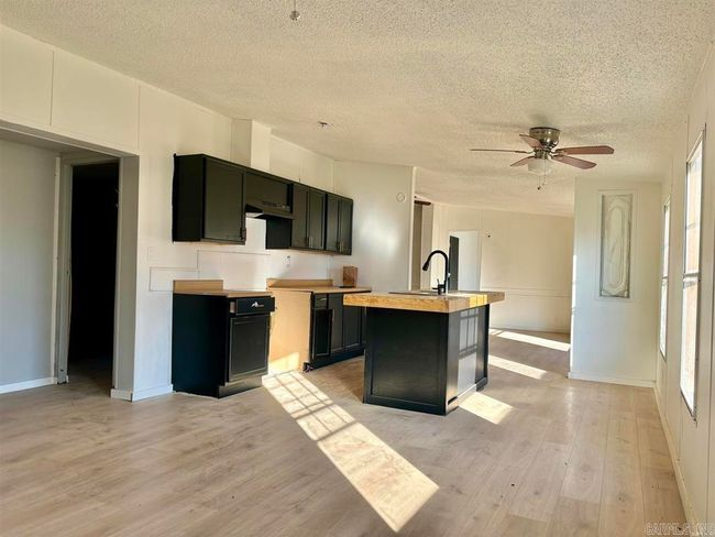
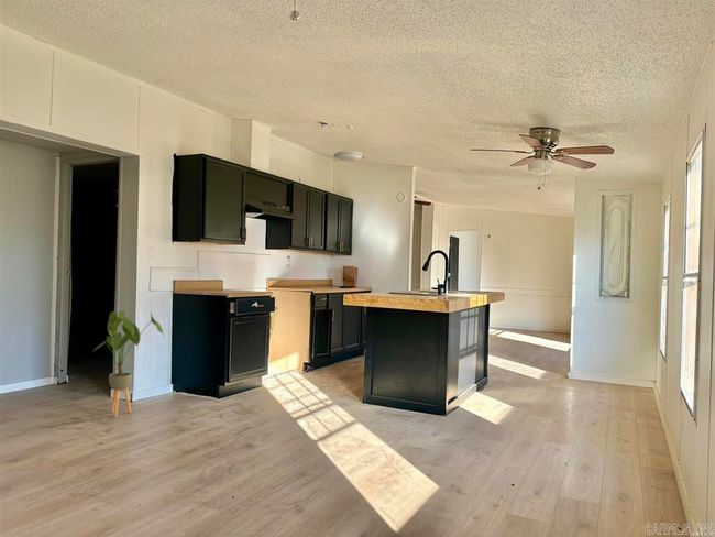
+ house plant [94,309,165,417]
+ pendant light [332,124,366,162]
